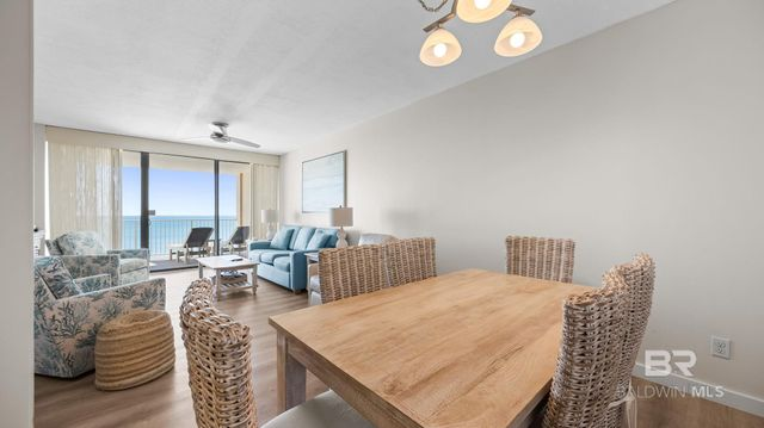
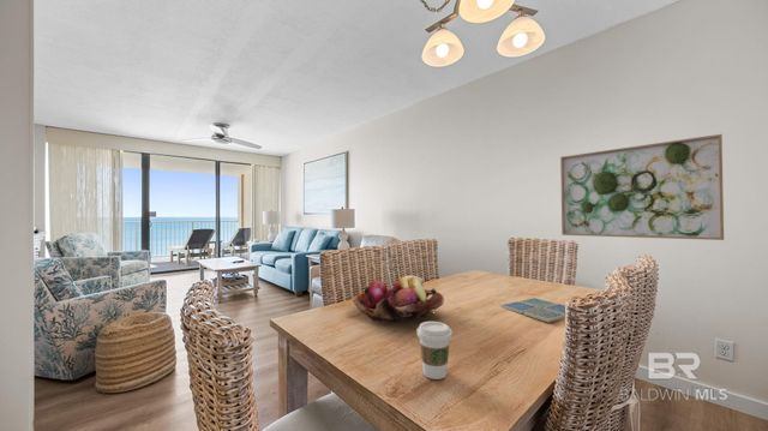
+ wall art [559,133,725,241]
+ fruit basket [352,275,445,323]
+ coffee cup [415,321,454,381]
+ drink coaster [499,297,566,323]
